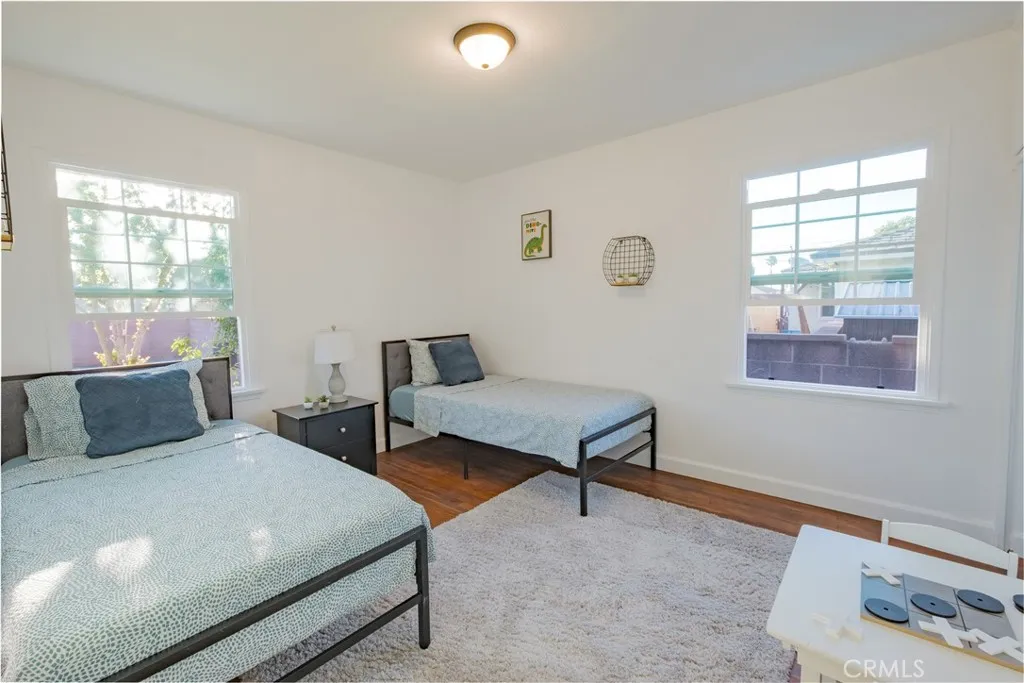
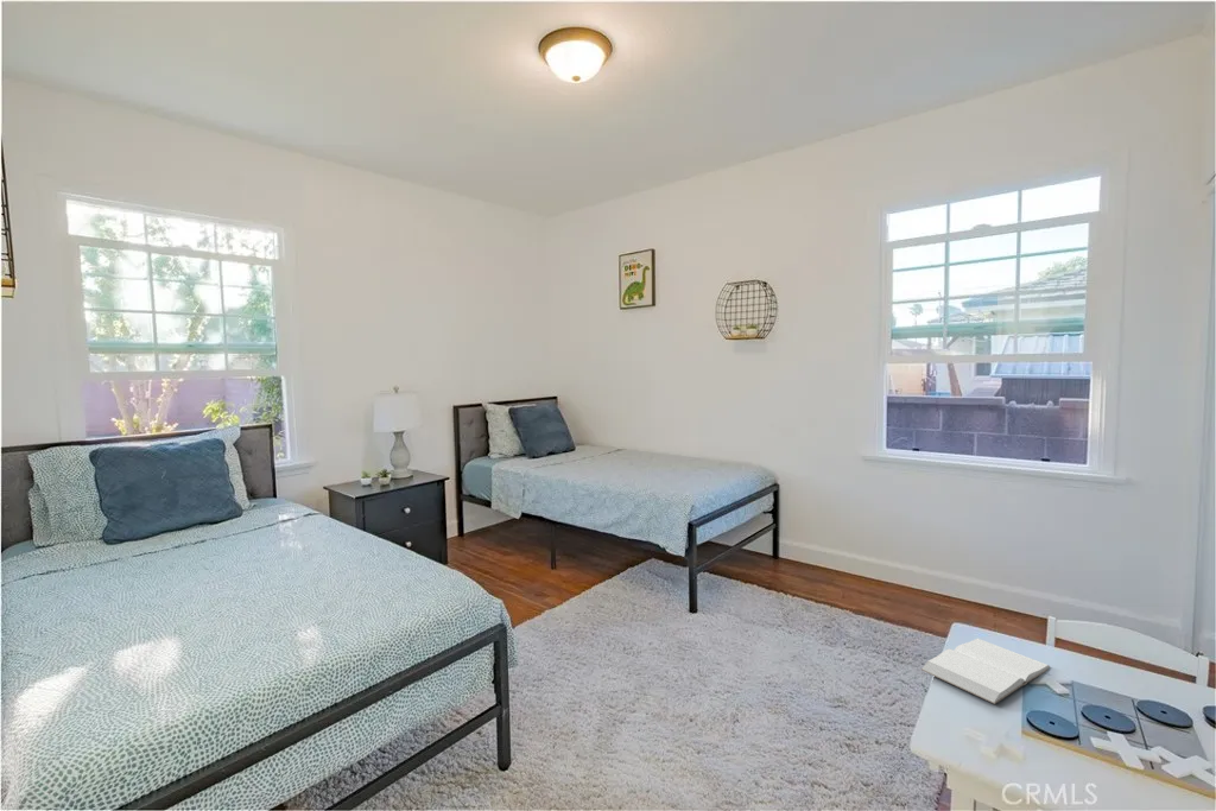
+ book [920,638,1051,705]
